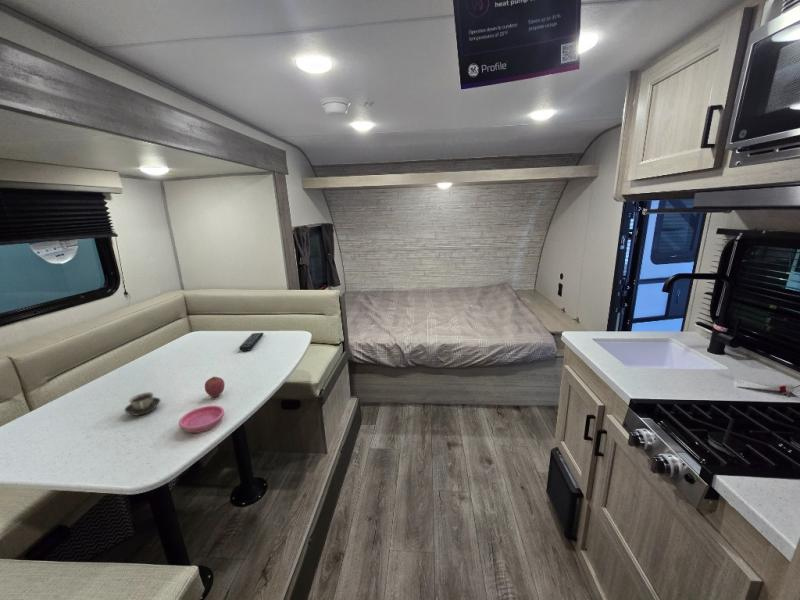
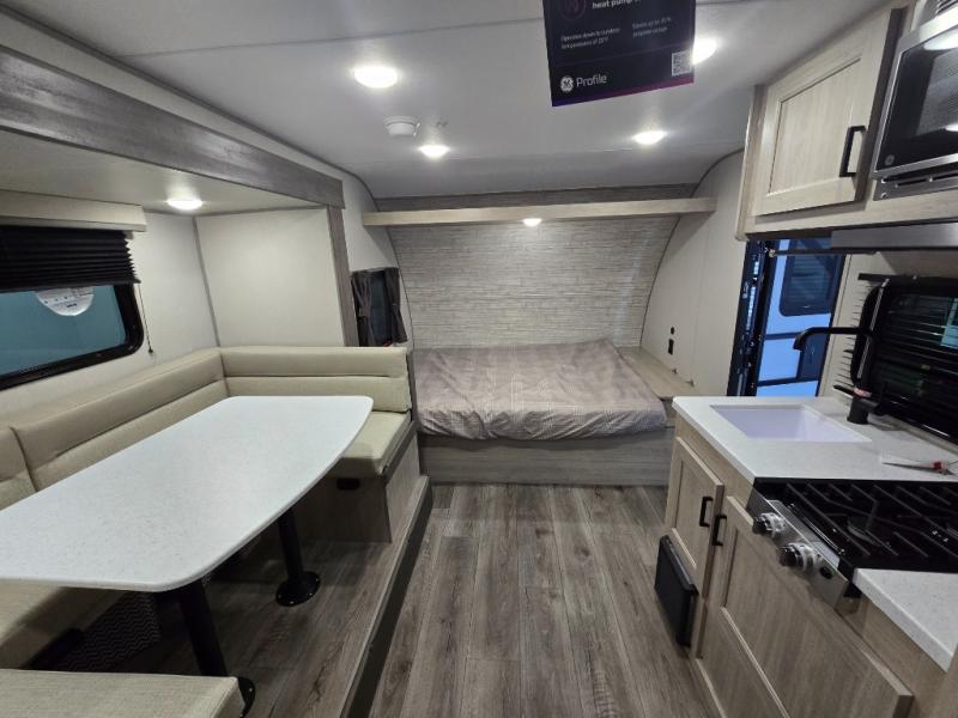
- saucer [178,405,225,434]
- cup [124,391,162,417]
- fruit [204,375,226,398]
- remote control [238,332,265,352]
